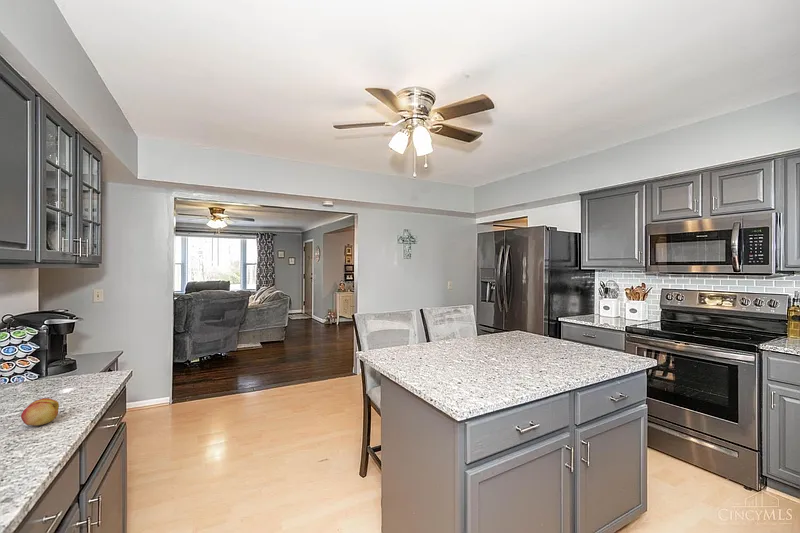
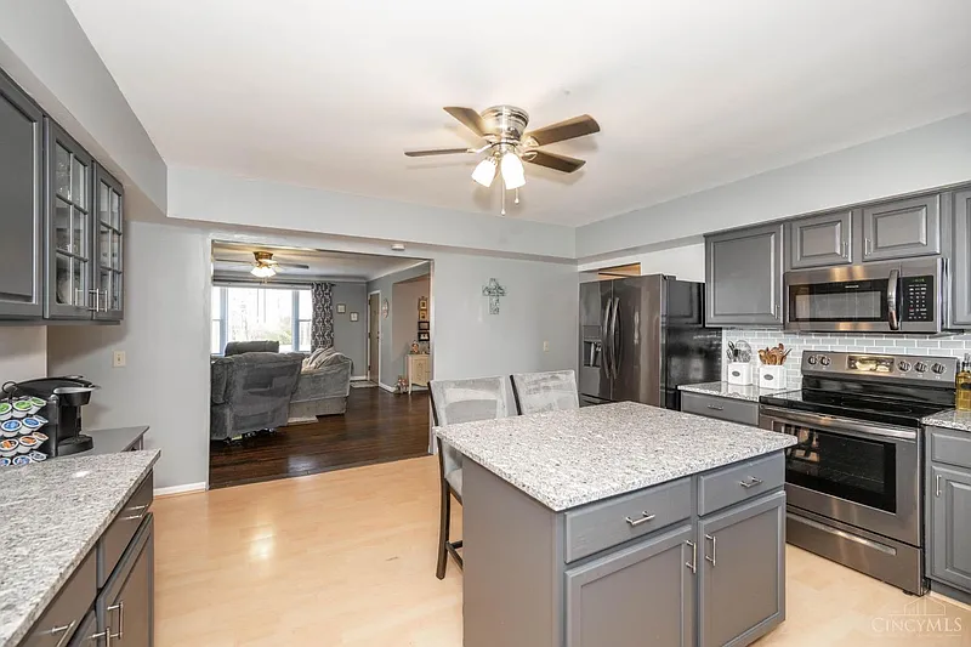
- fruit [20,397,60,427]
